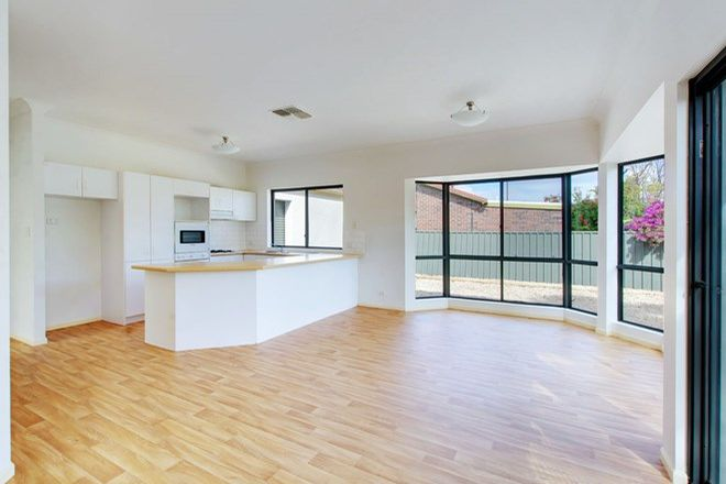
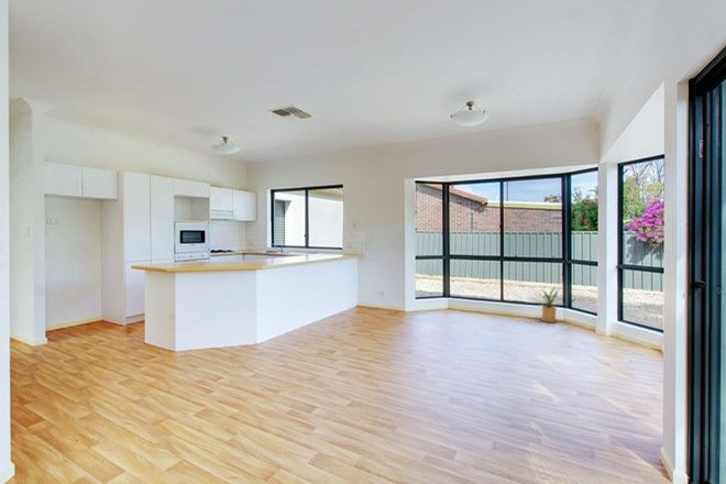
+ house plant [531,284,565,323]
